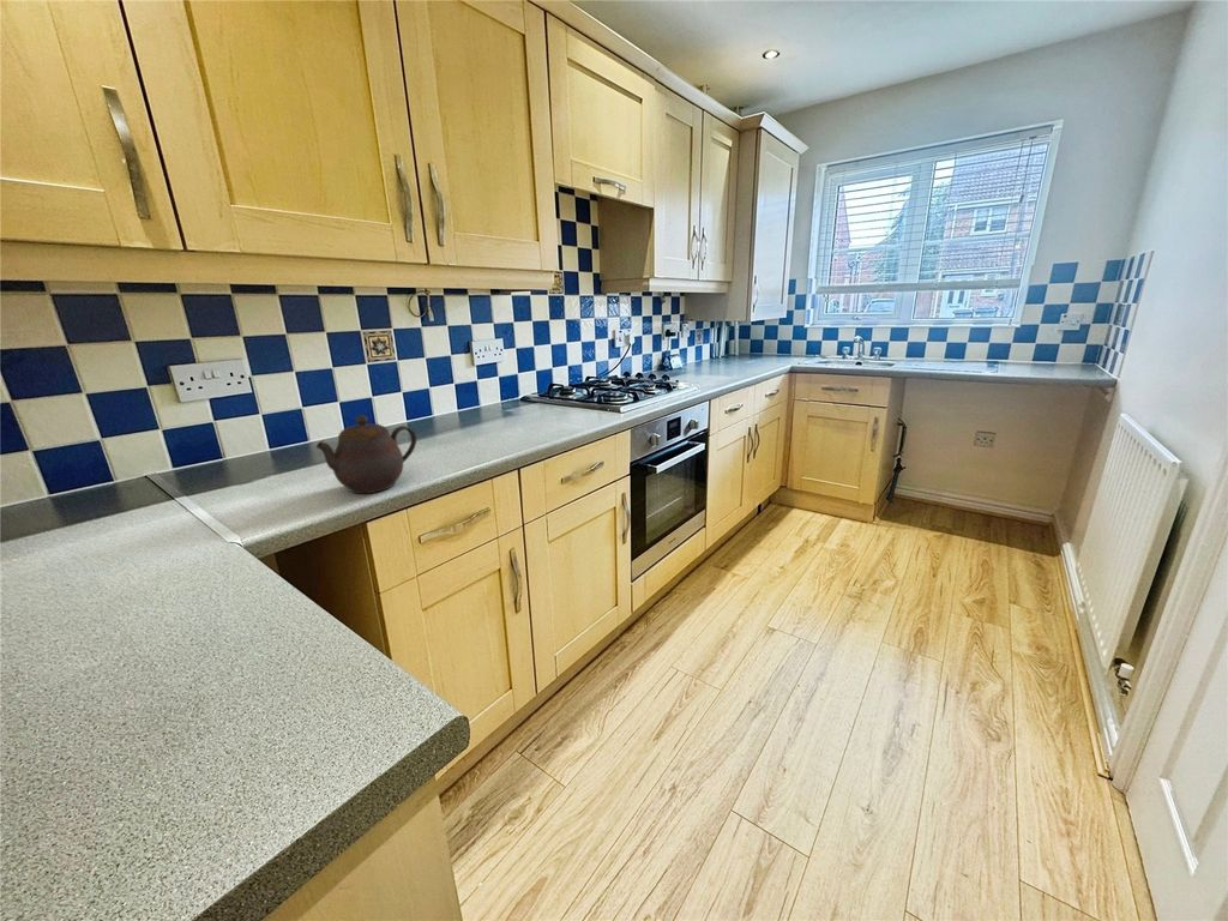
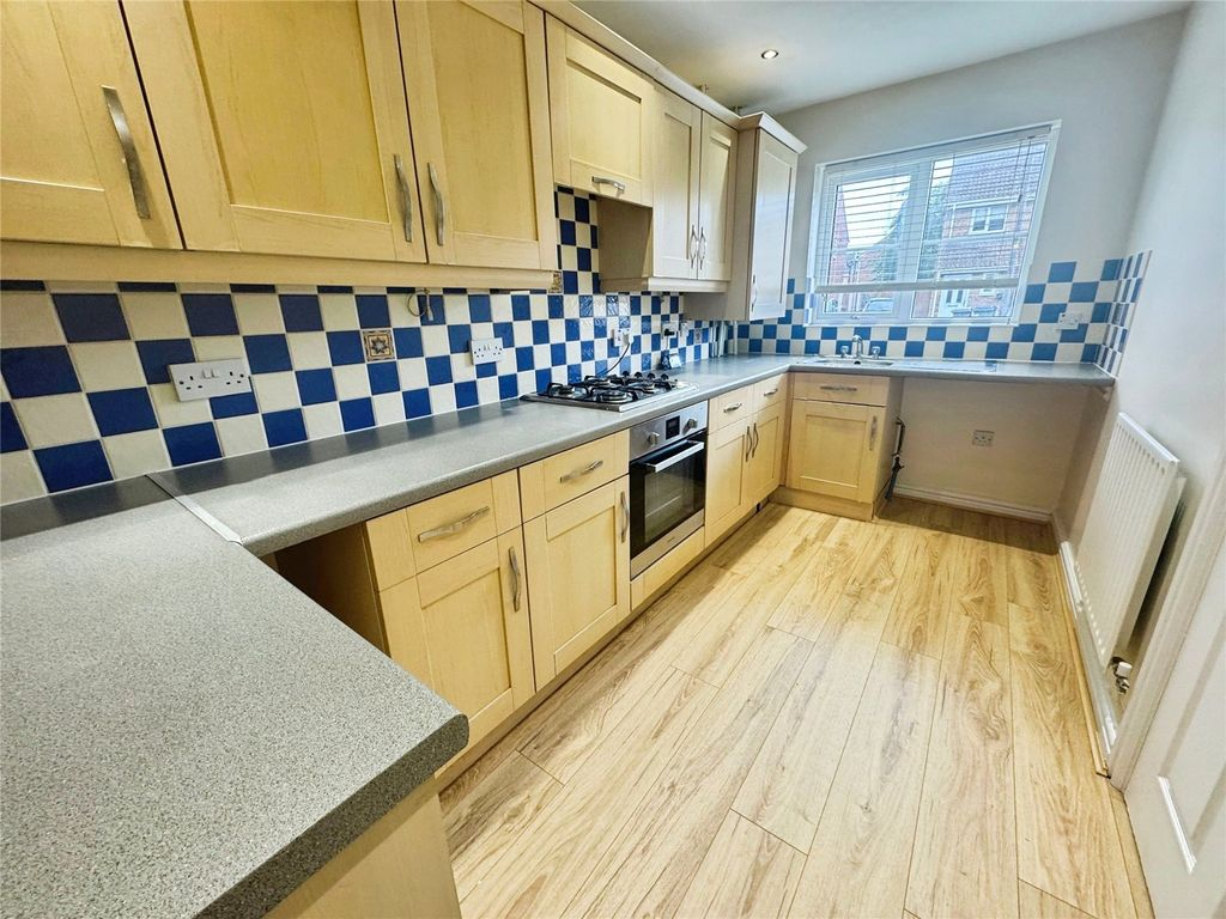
- teapot [315,414,417,494]
